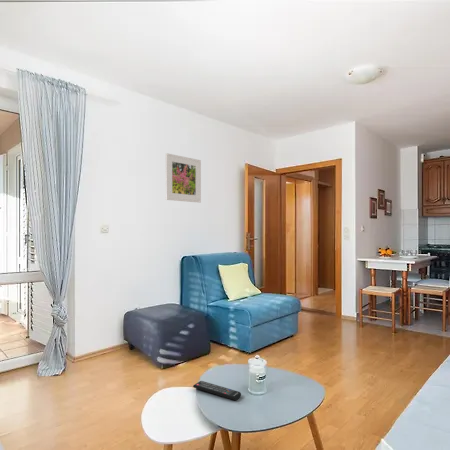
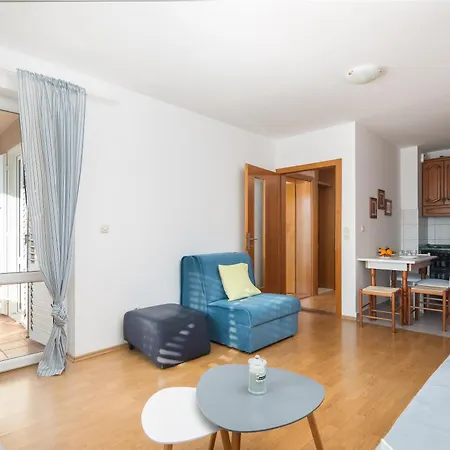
- remote control [192,380,242,401]
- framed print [165,152,202,204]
